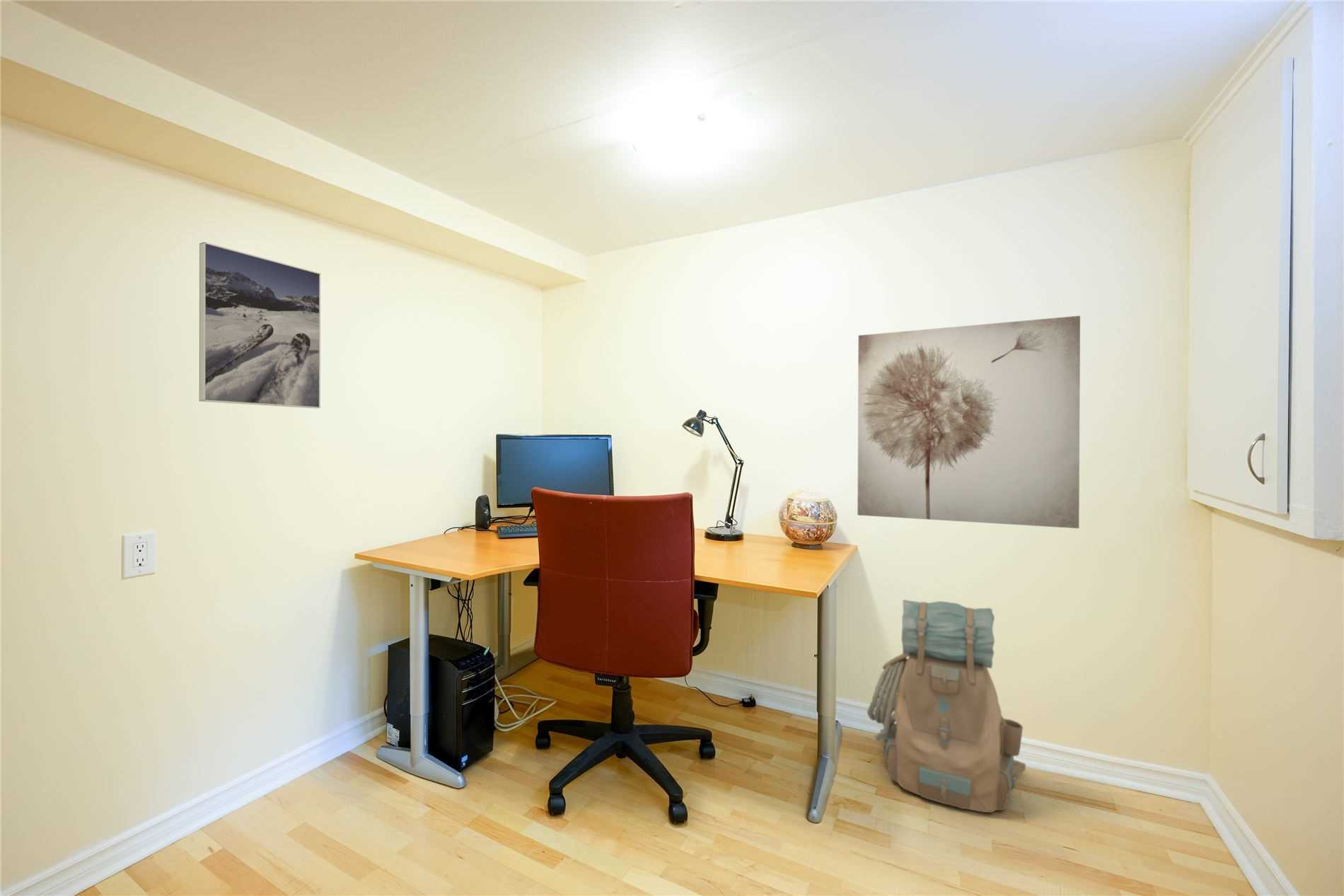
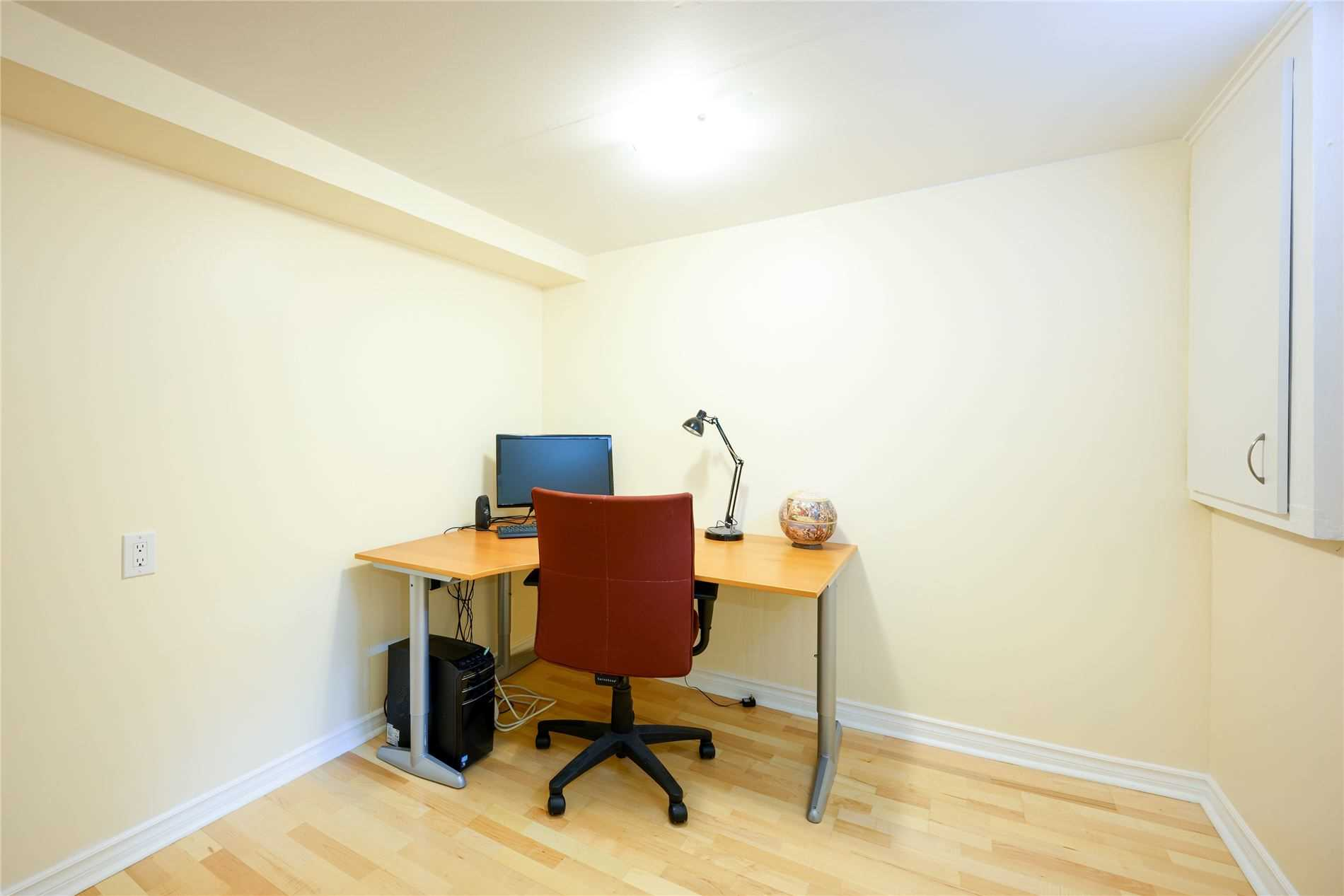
- wall art [857,315,1081,529]
- backpack [867,599,1026,813]
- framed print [199,241,321,409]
